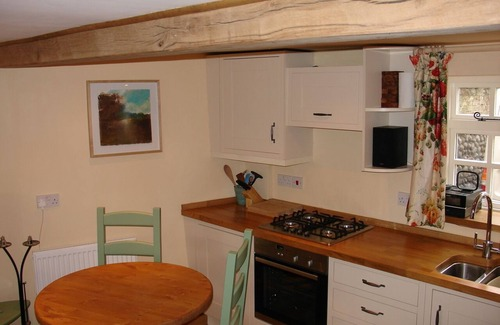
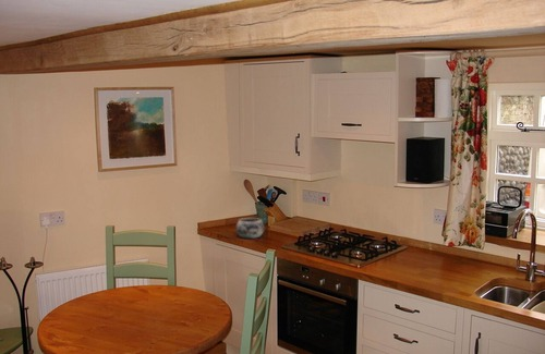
+ decorative bowl [235,217,265,240]
